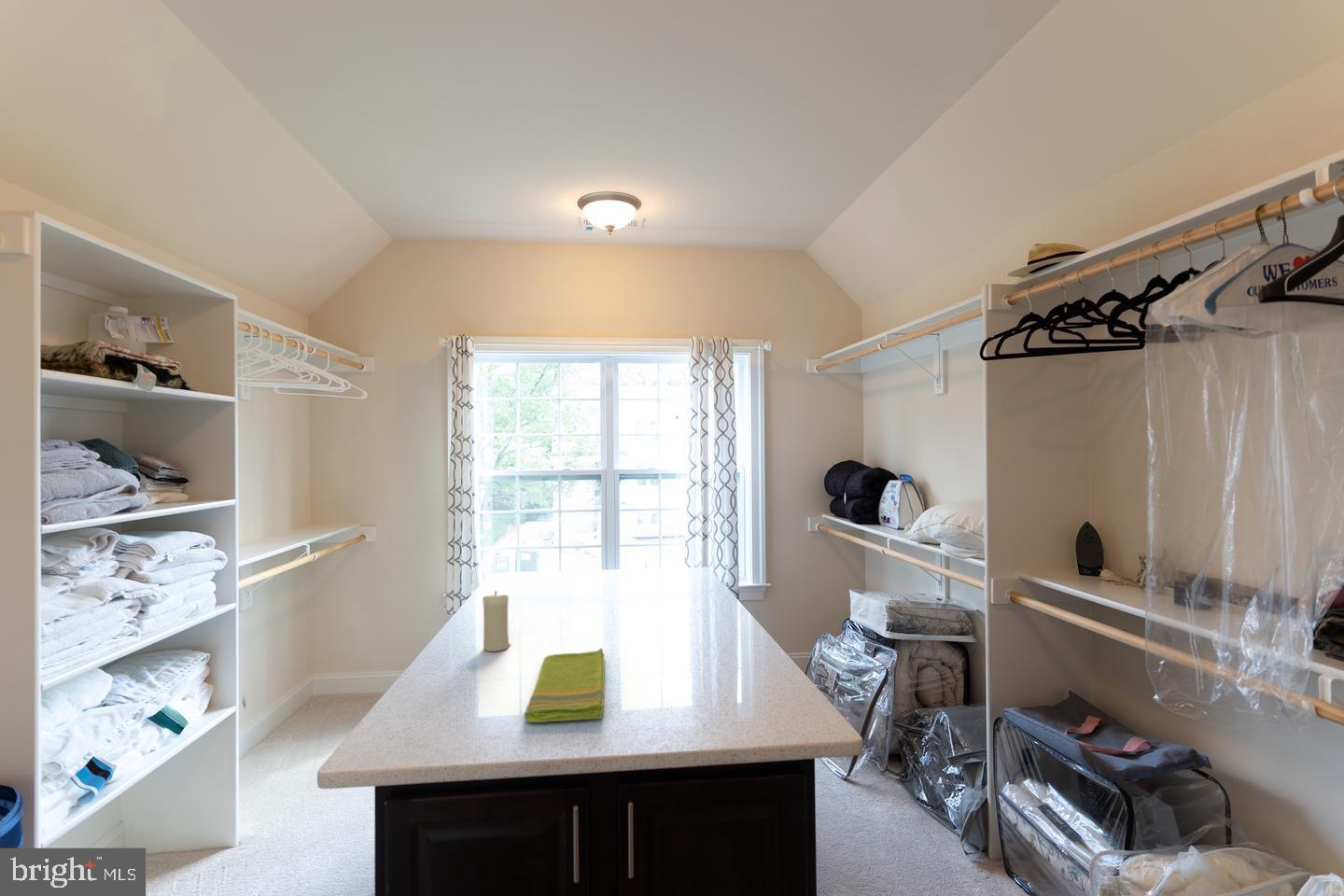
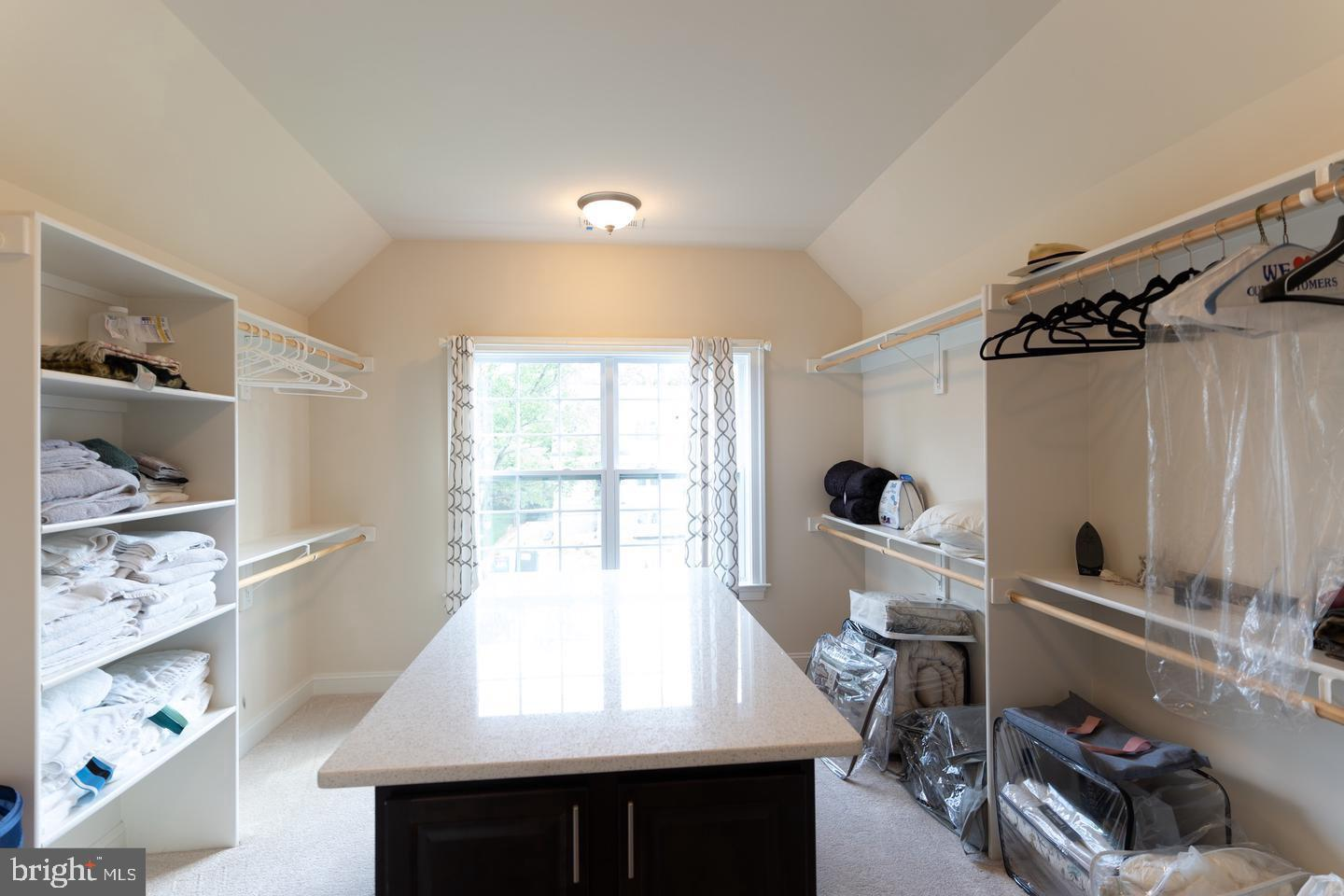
- dish towel [523,647,606,723]
- candle [482,591,511,652]
